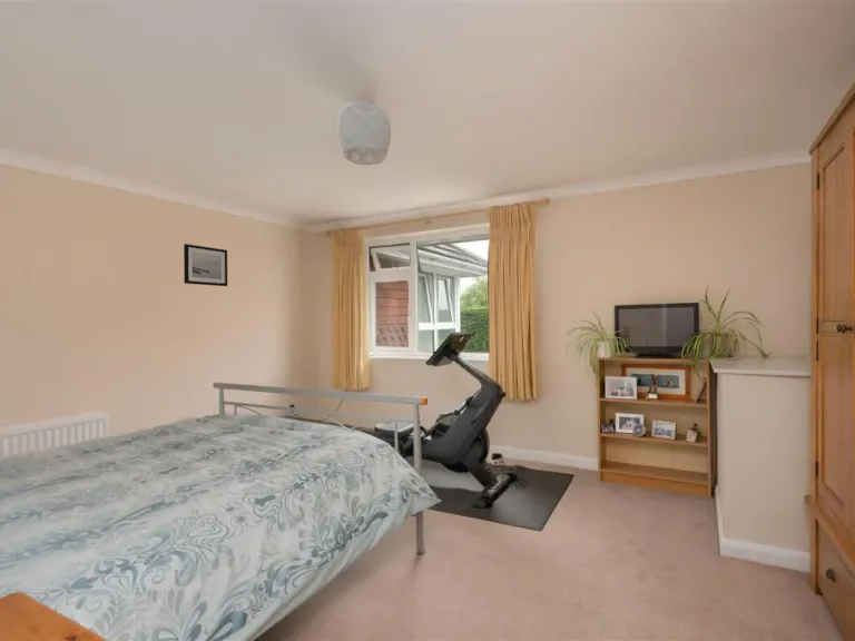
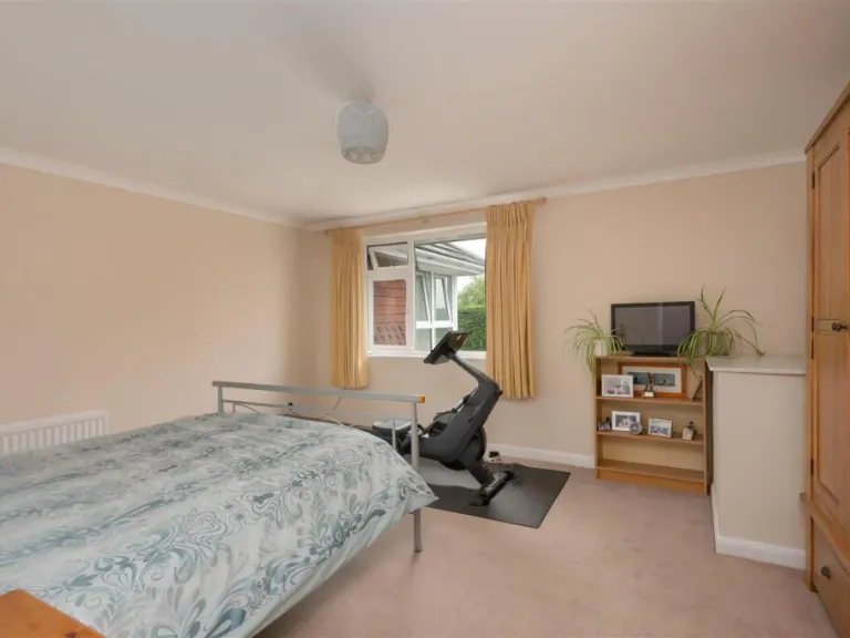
- wall art [183,243,228,287]
